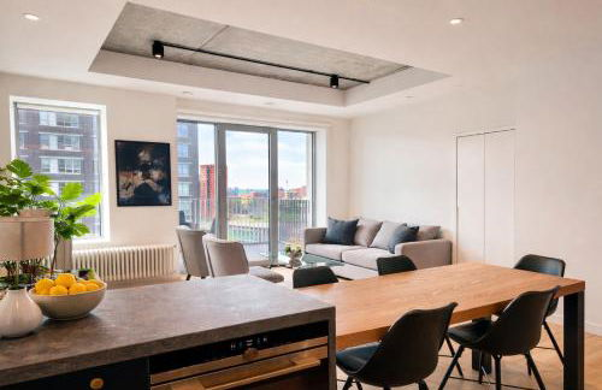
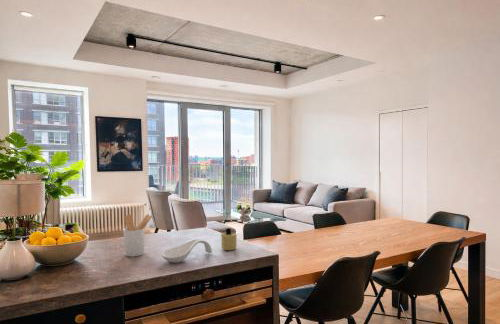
+ utensil holder [122,213,154,257]
+ candle [220,227,238,251]
+ spoon rest [161,238,213,264]
